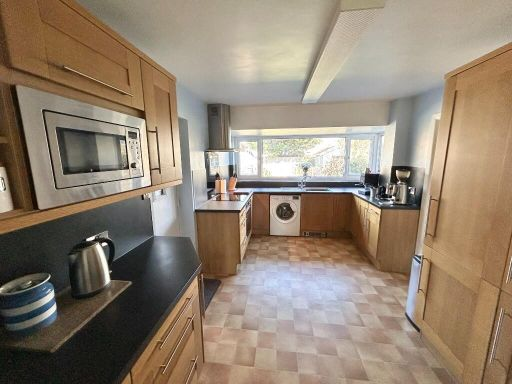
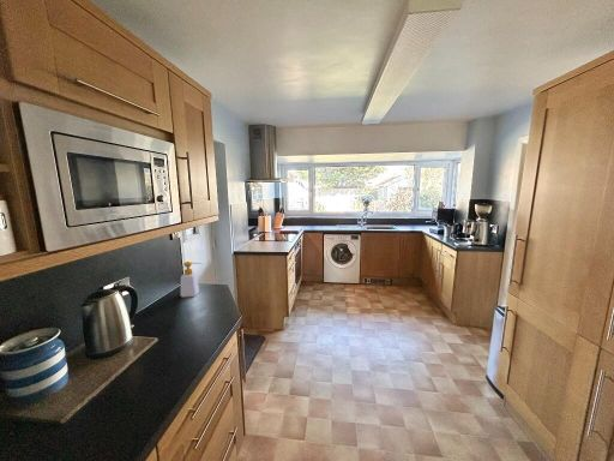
+ soap bottle [180,261,203,298]
